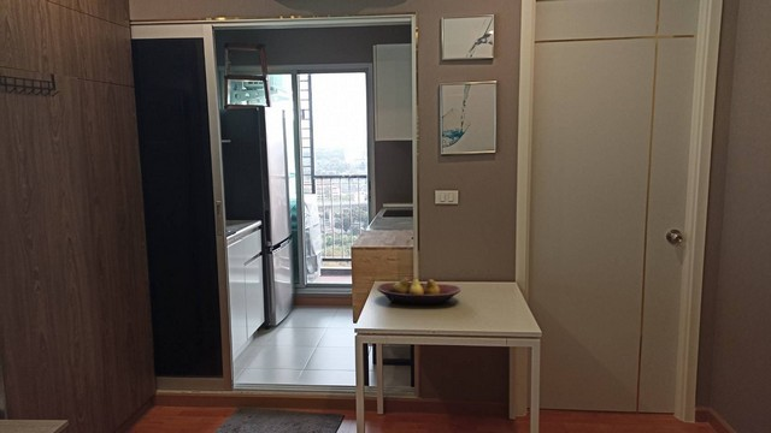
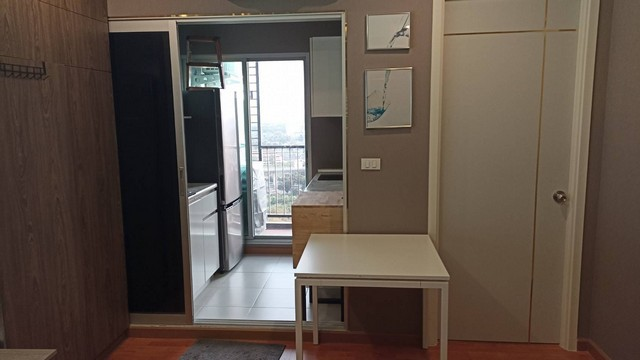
- fruit bowl [376,277,461,306]
